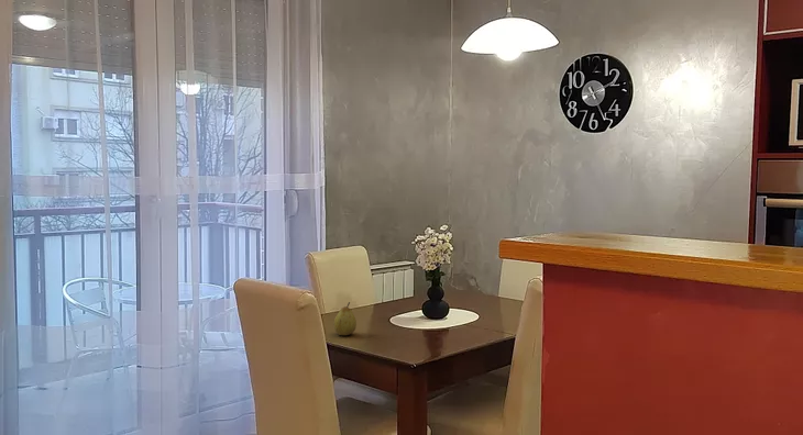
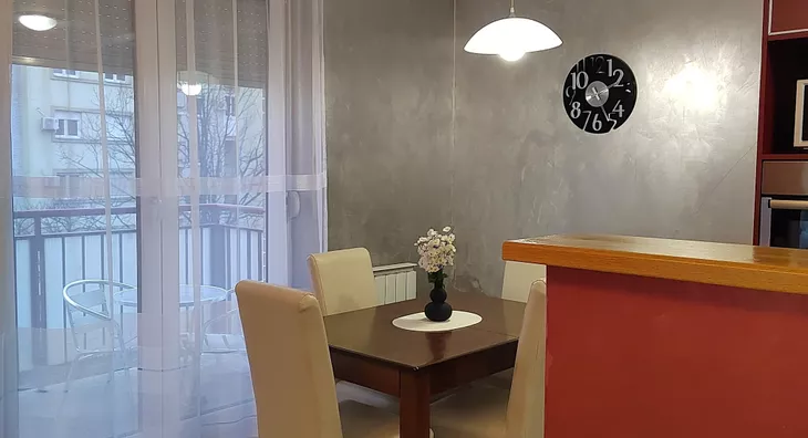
- fruit [332,301,358,336]
